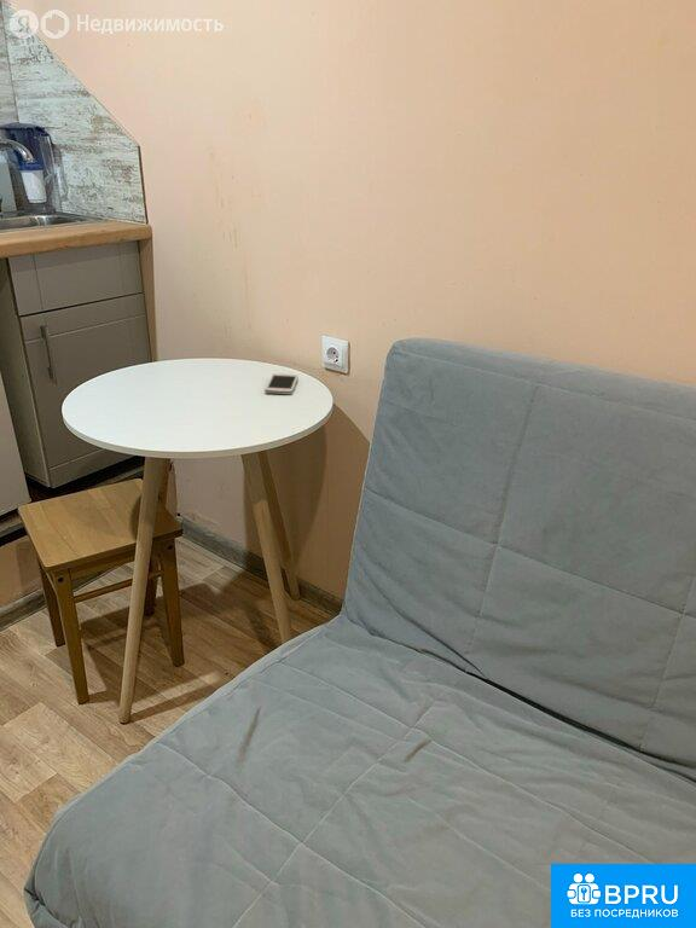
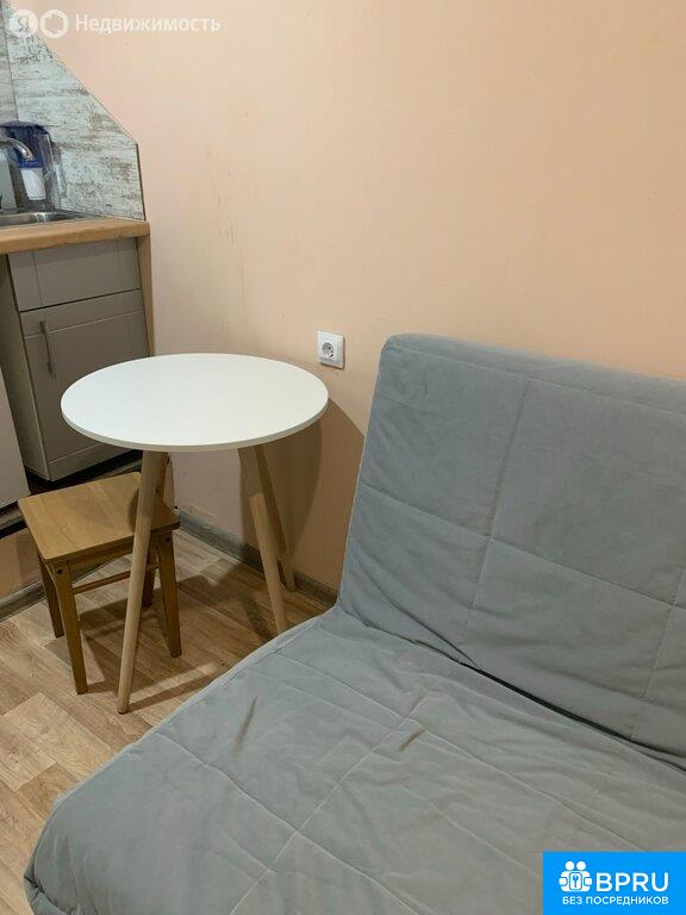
- smartphone [263,372,300,395]
